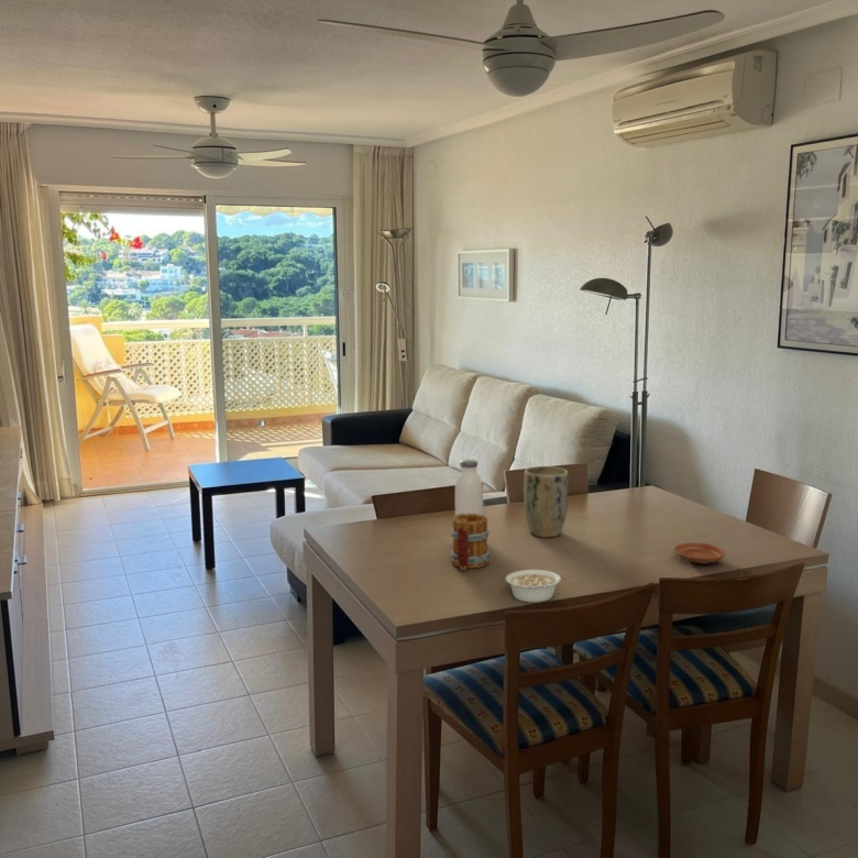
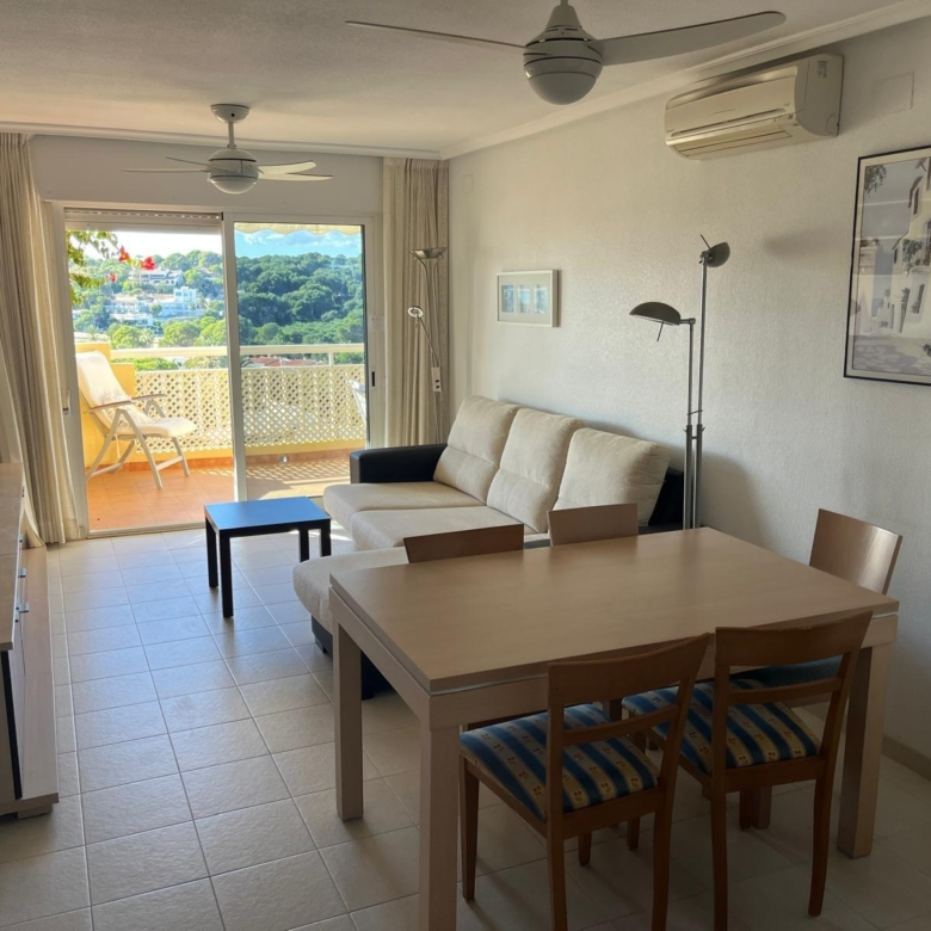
- water bottle [454,459,484,516]
- plant pot [522,465,570,538]
- plate [673,542,726,565]
- legume [505,569,572,604]
- mug [449,514,491,571]
